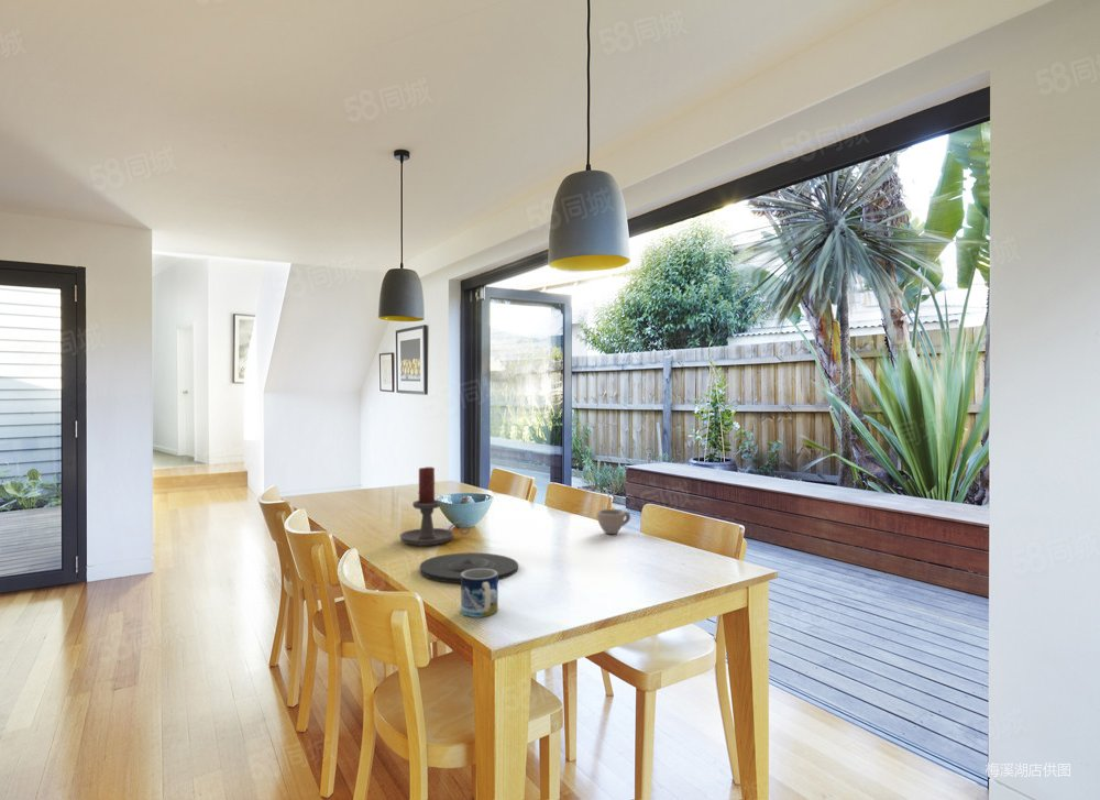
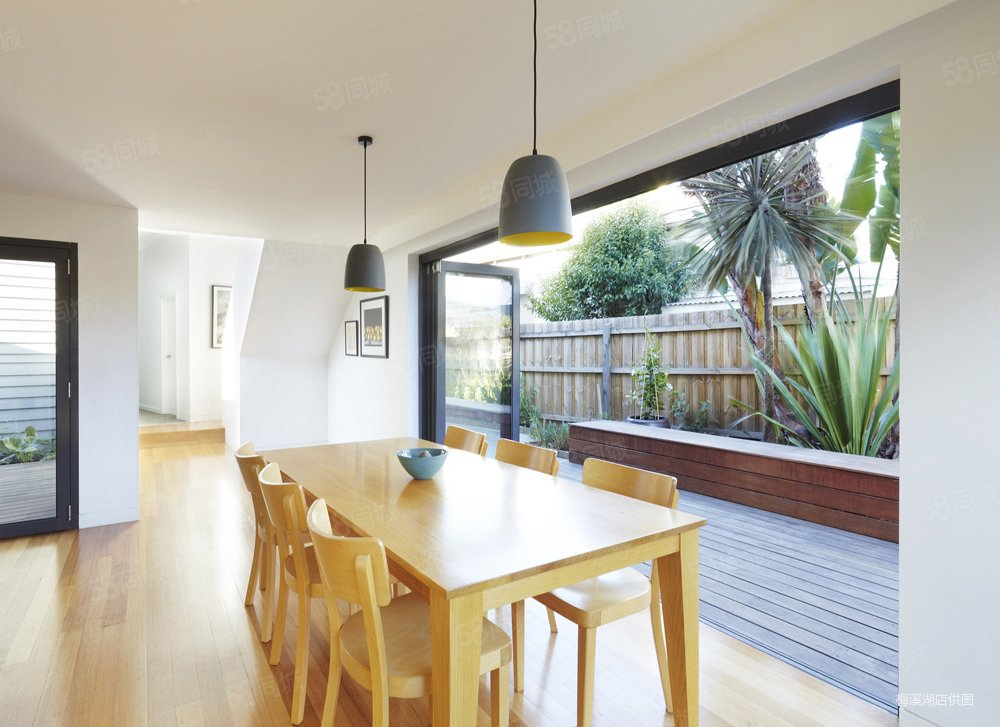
- cup [596,508,631,535]
- candle holder [398,467,471,547]
- plate [419,551,519,584]
- mug [460,569,499,618]
